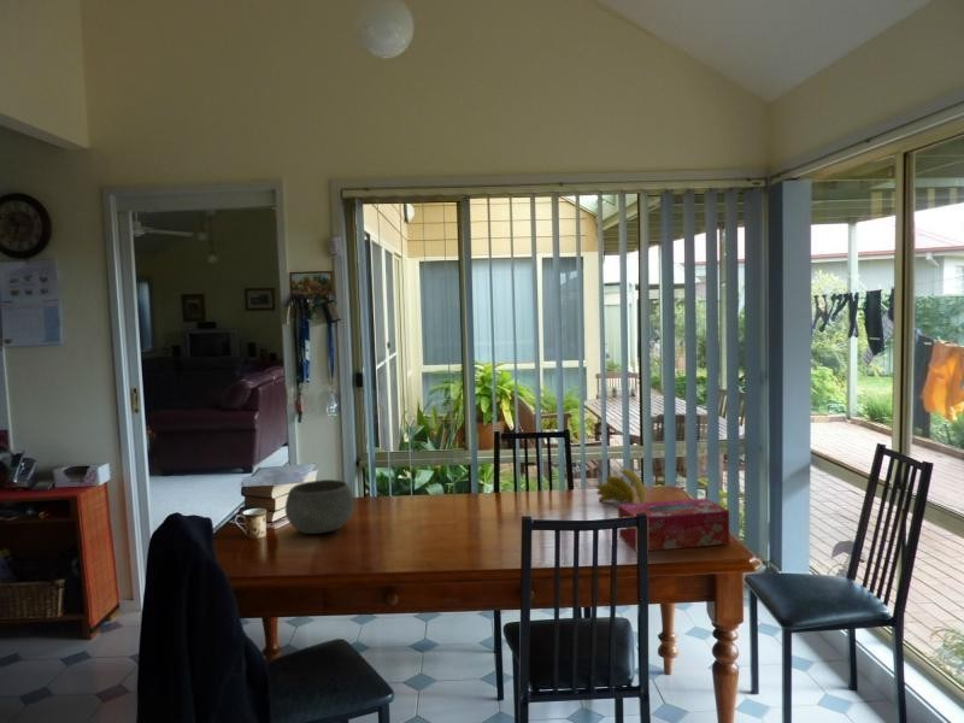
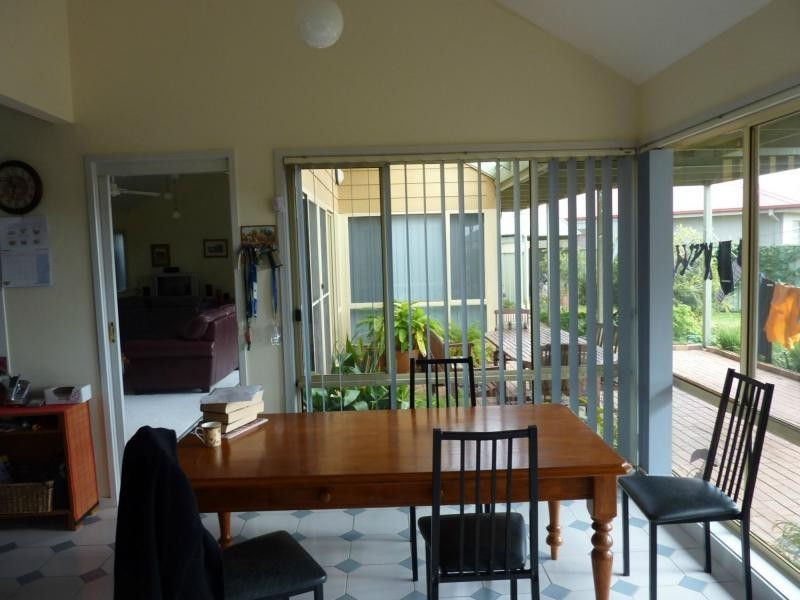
- banana [595,468,646,504]
- bowl [284,478,355,535]
- tissue box [617,496,731,552]
